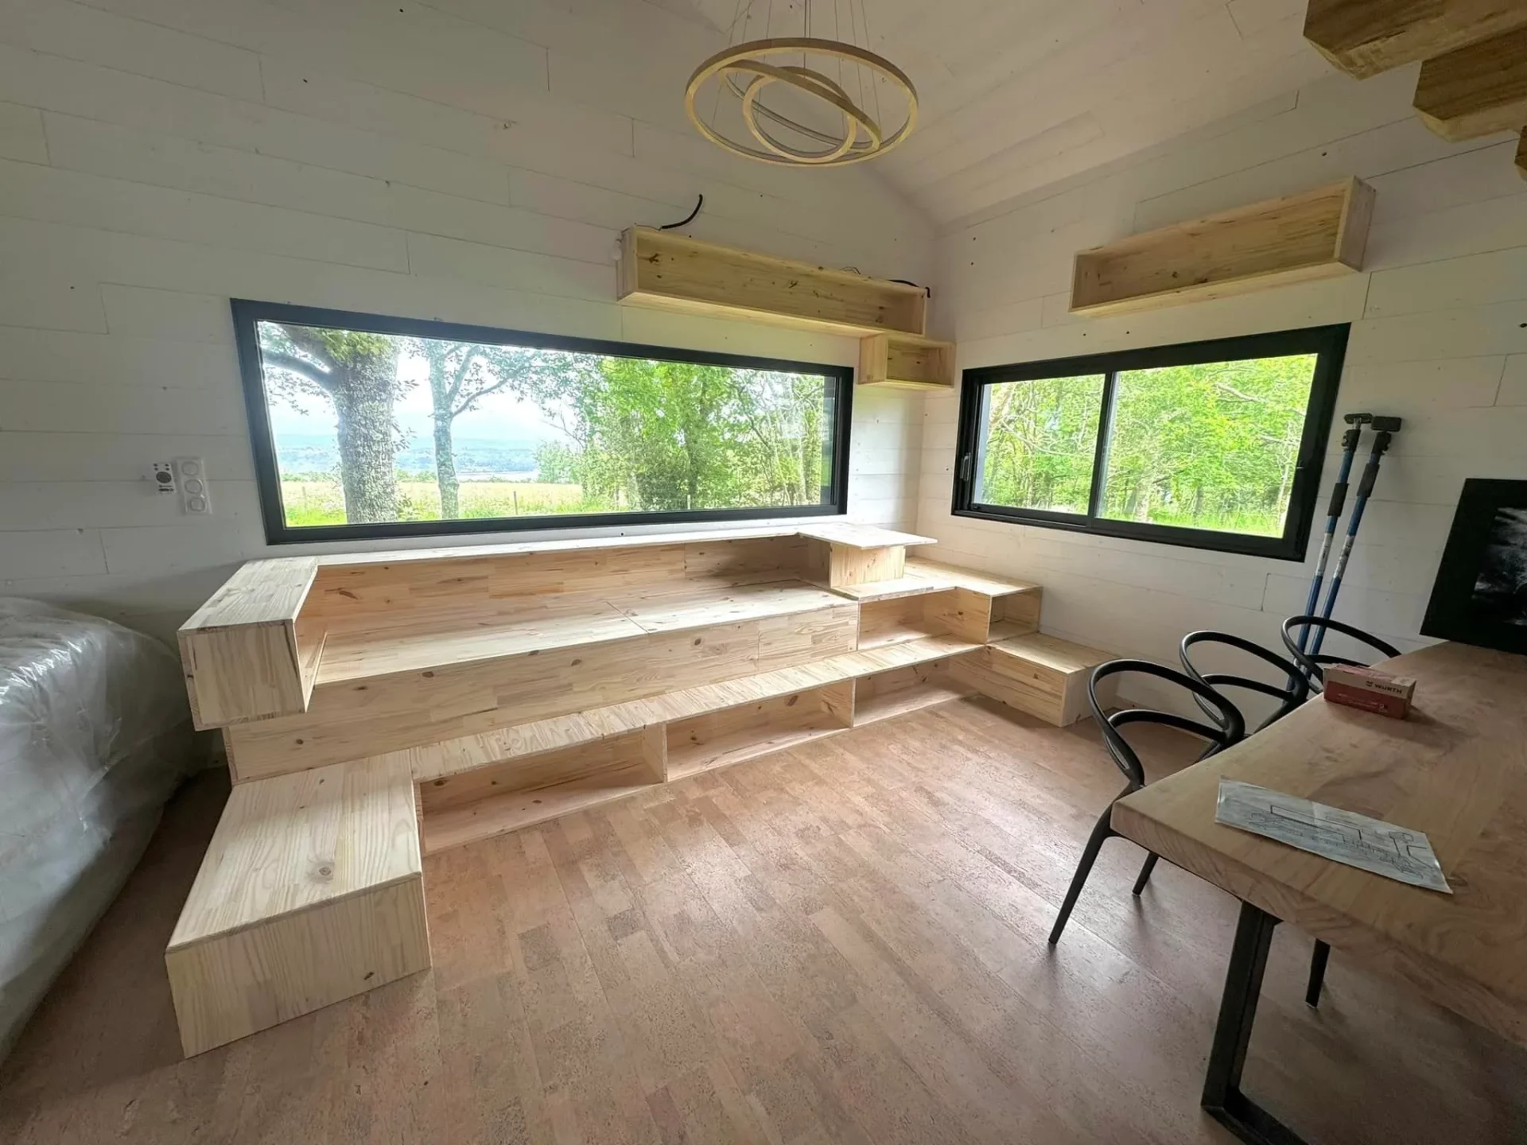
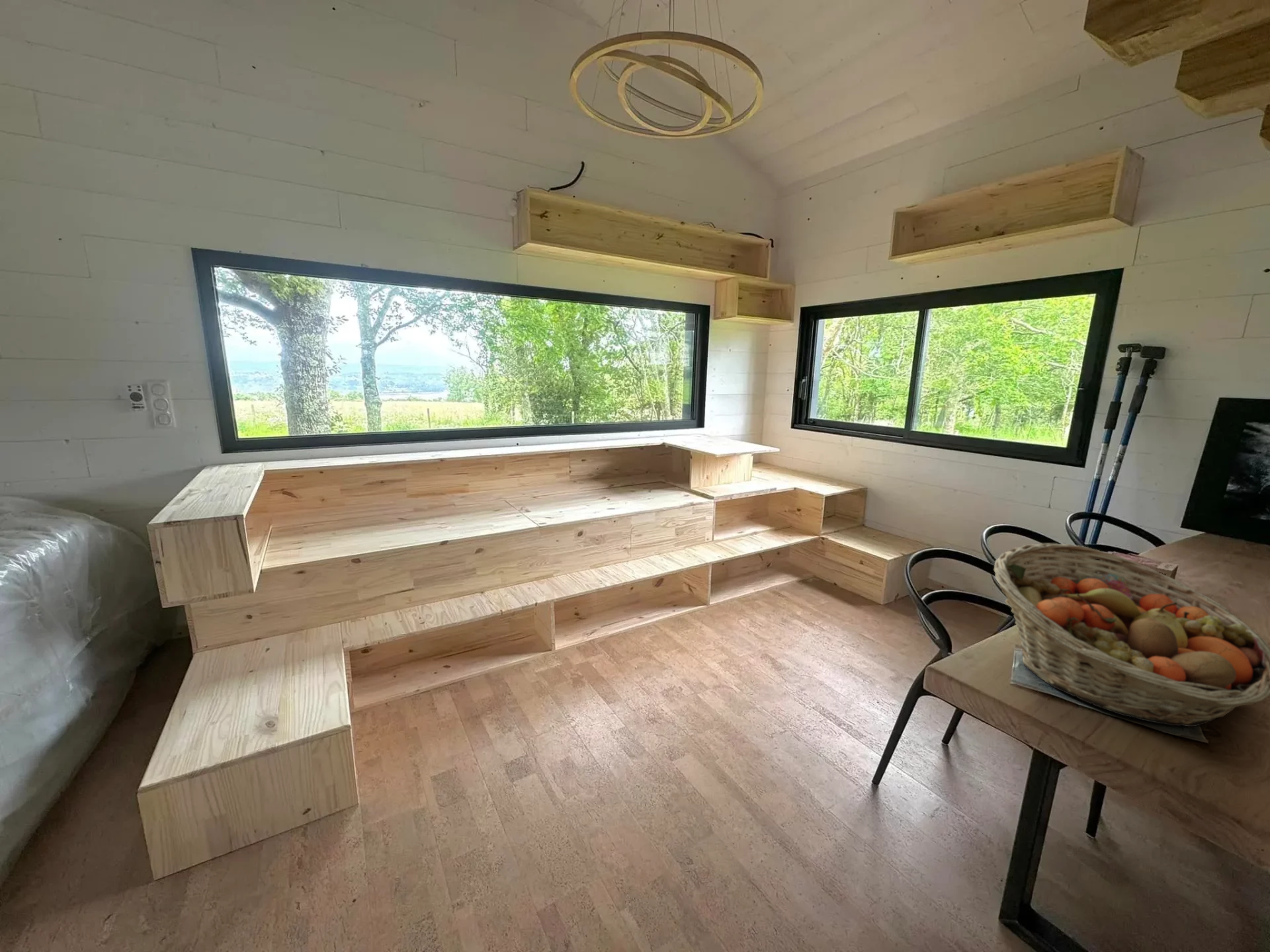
+ fruit basket [994,543,1270,727]
